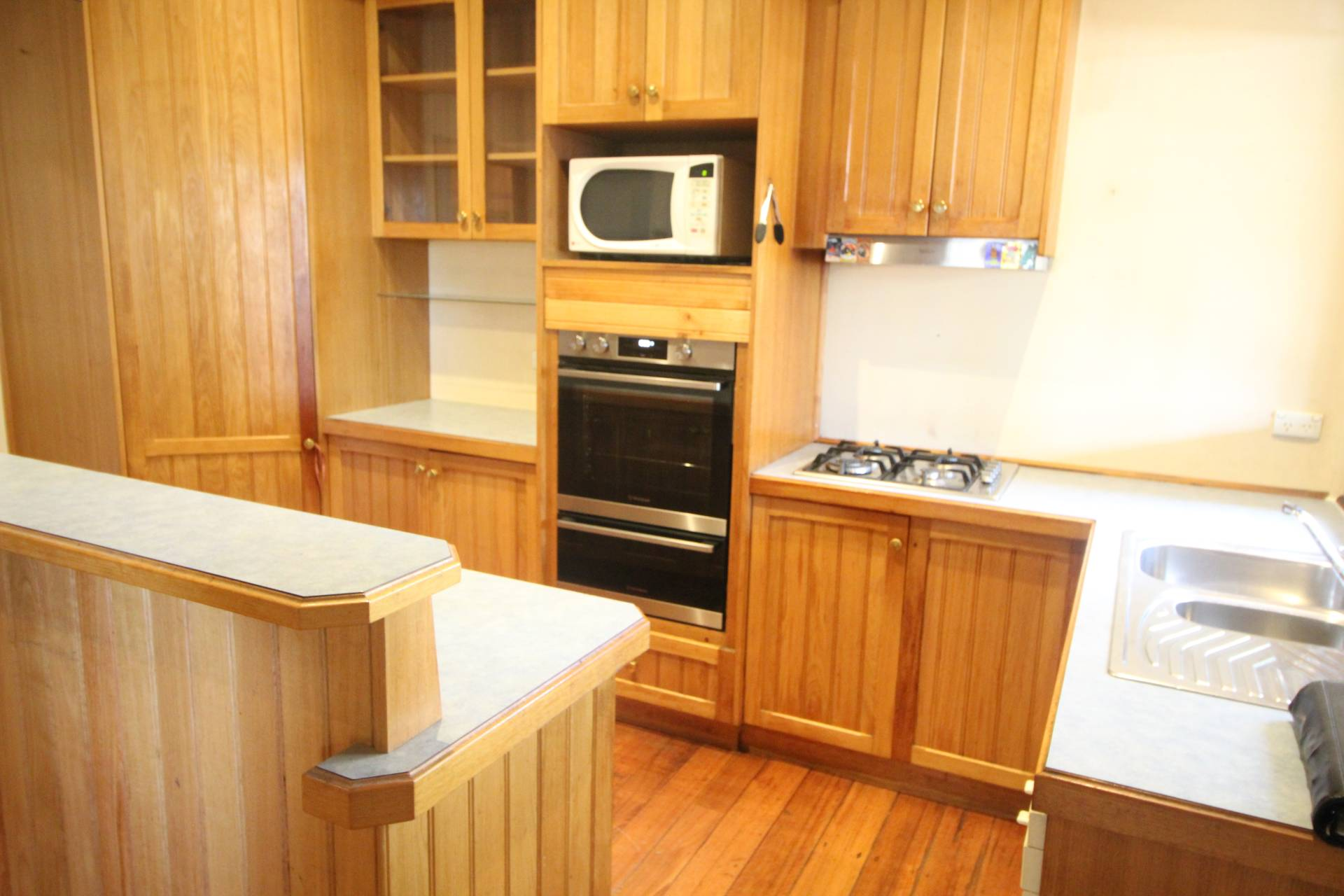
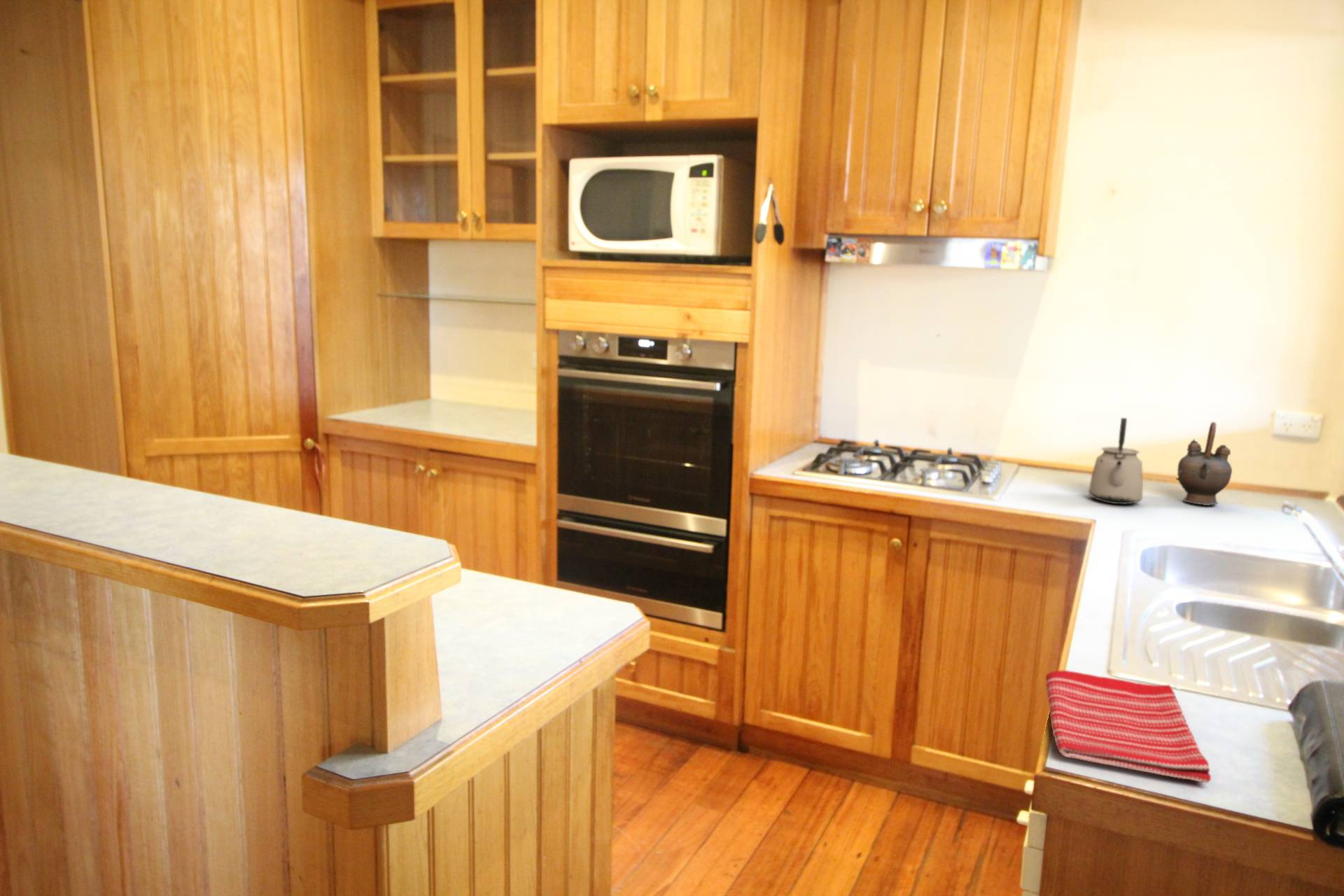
+ kettle [1088,417,1144,505]
+ teapot [1175,421,1233,506]
+ dish towel [1045,670,1212,784]
